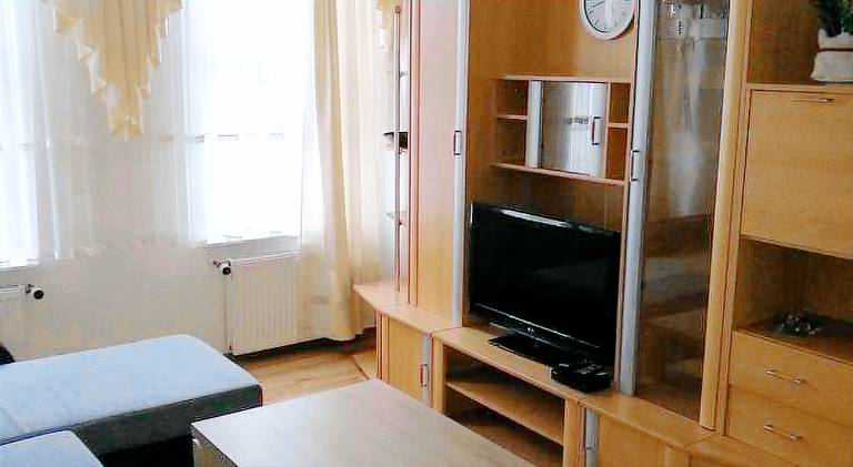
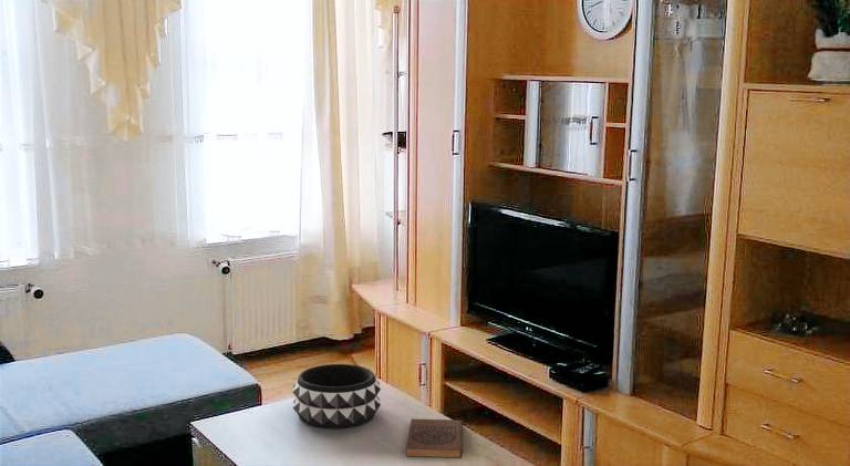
+ decorative bowl [292,363,382,431]
+ book [405,417,464,459]
